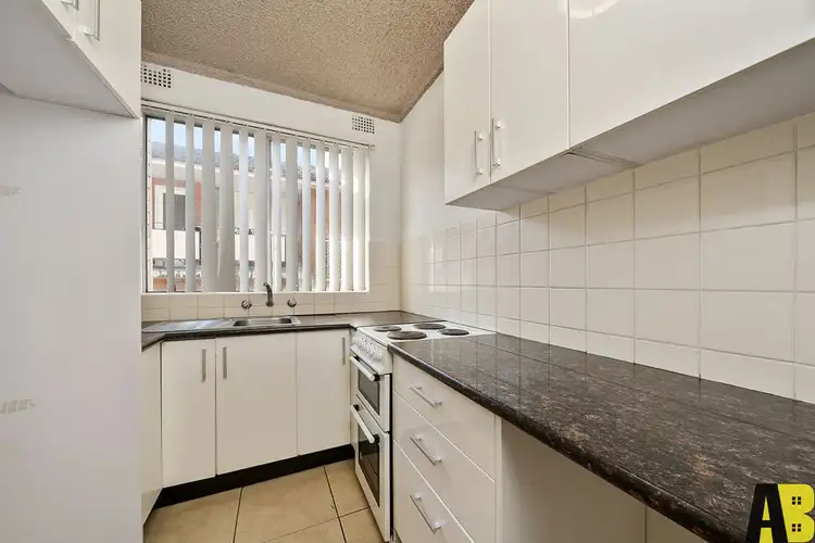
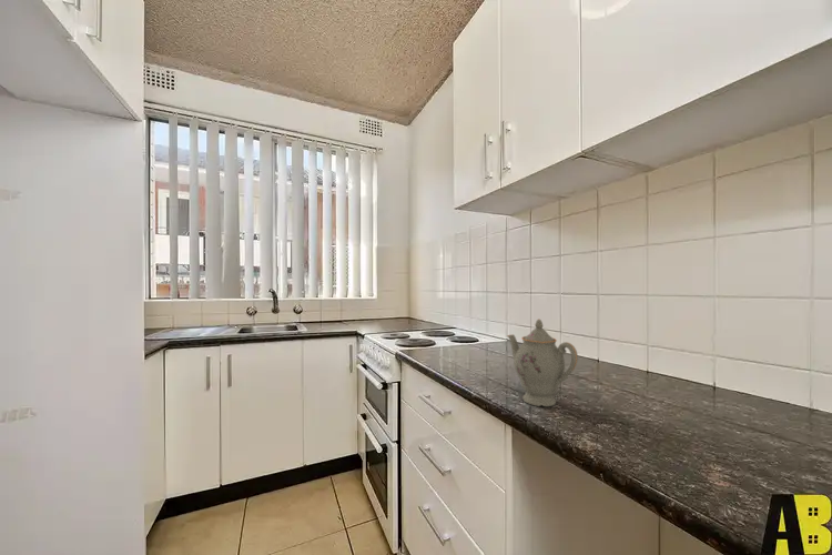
+ chinaware [506,319,579,407]
